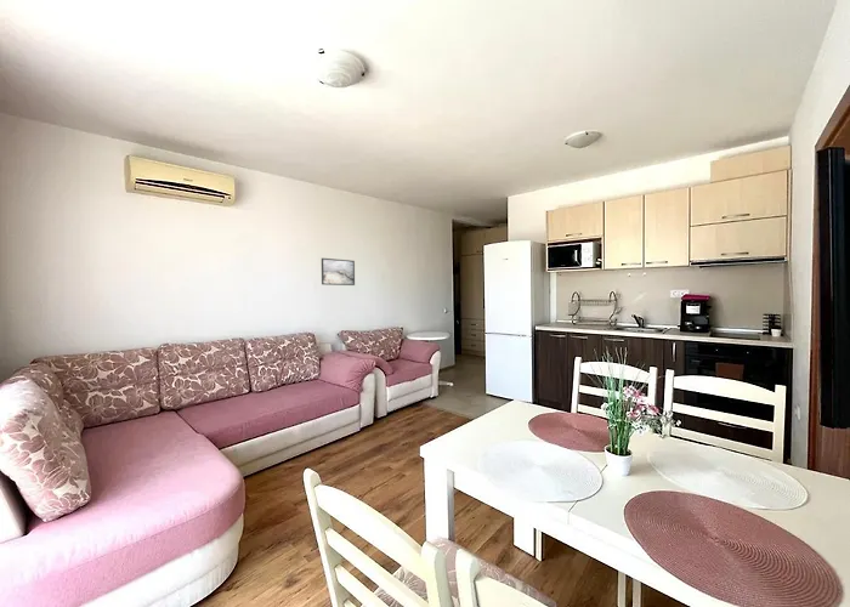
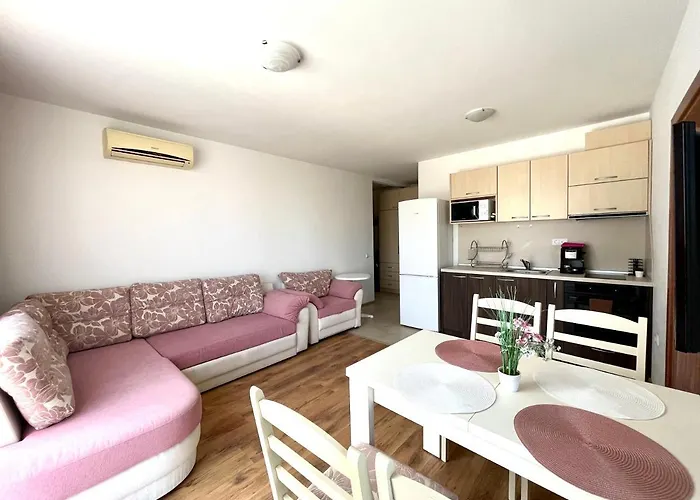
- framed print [321,257,356,287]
